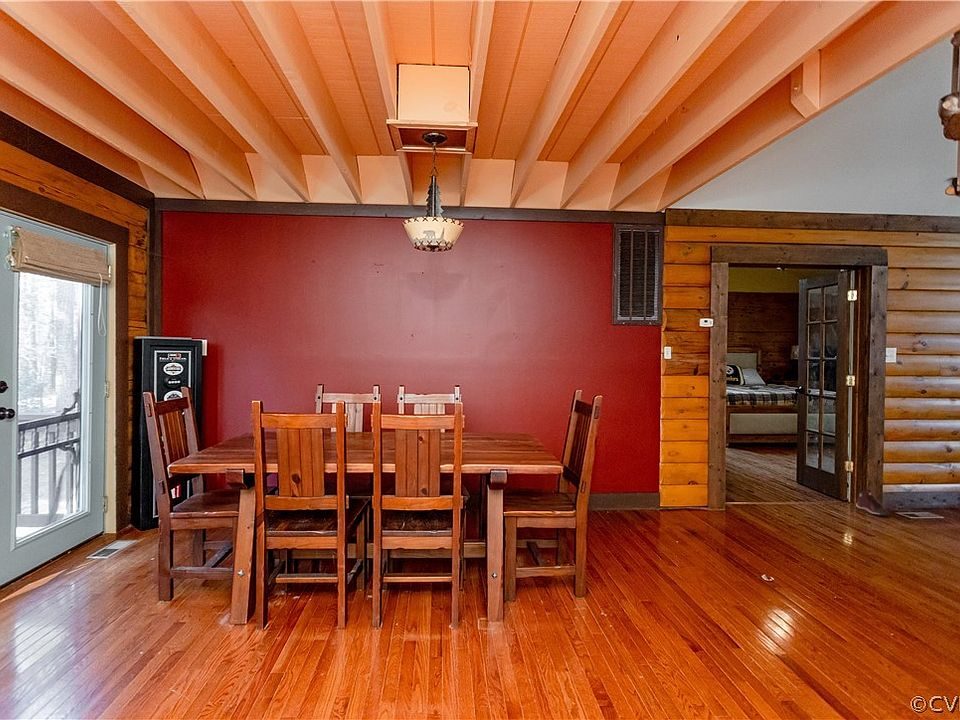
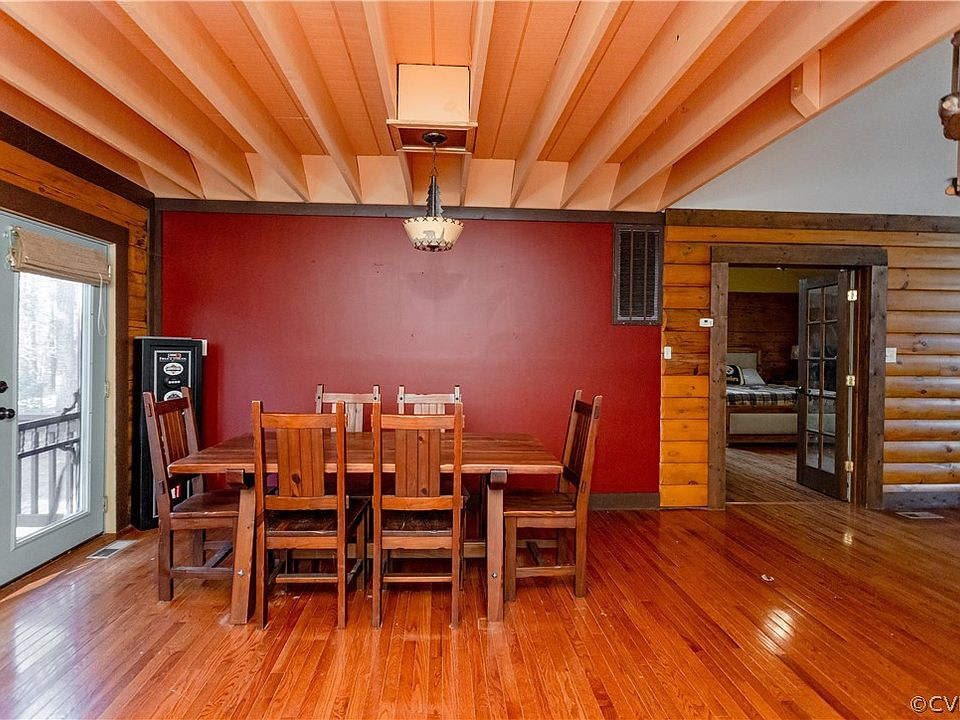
- sneaker [855,489,891,517]
